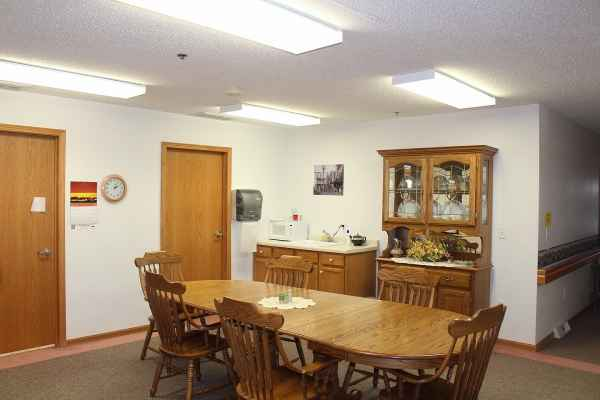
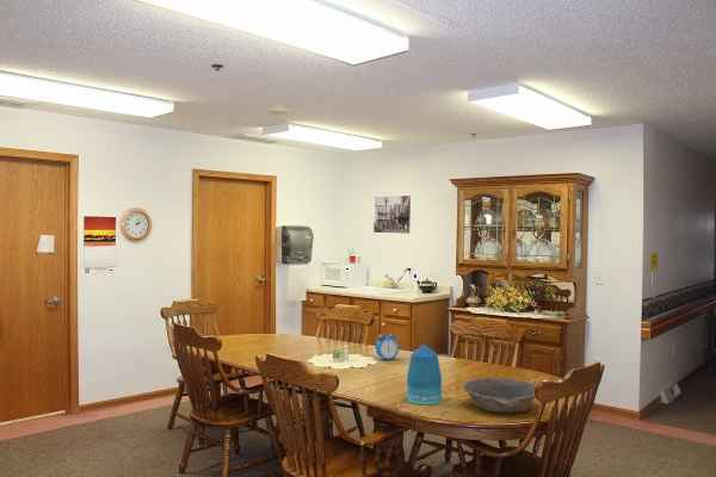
+ vase [406,343,443,405]
+ bowl [461,377,537,414]
+ alarm clock [375,333,400,361]
